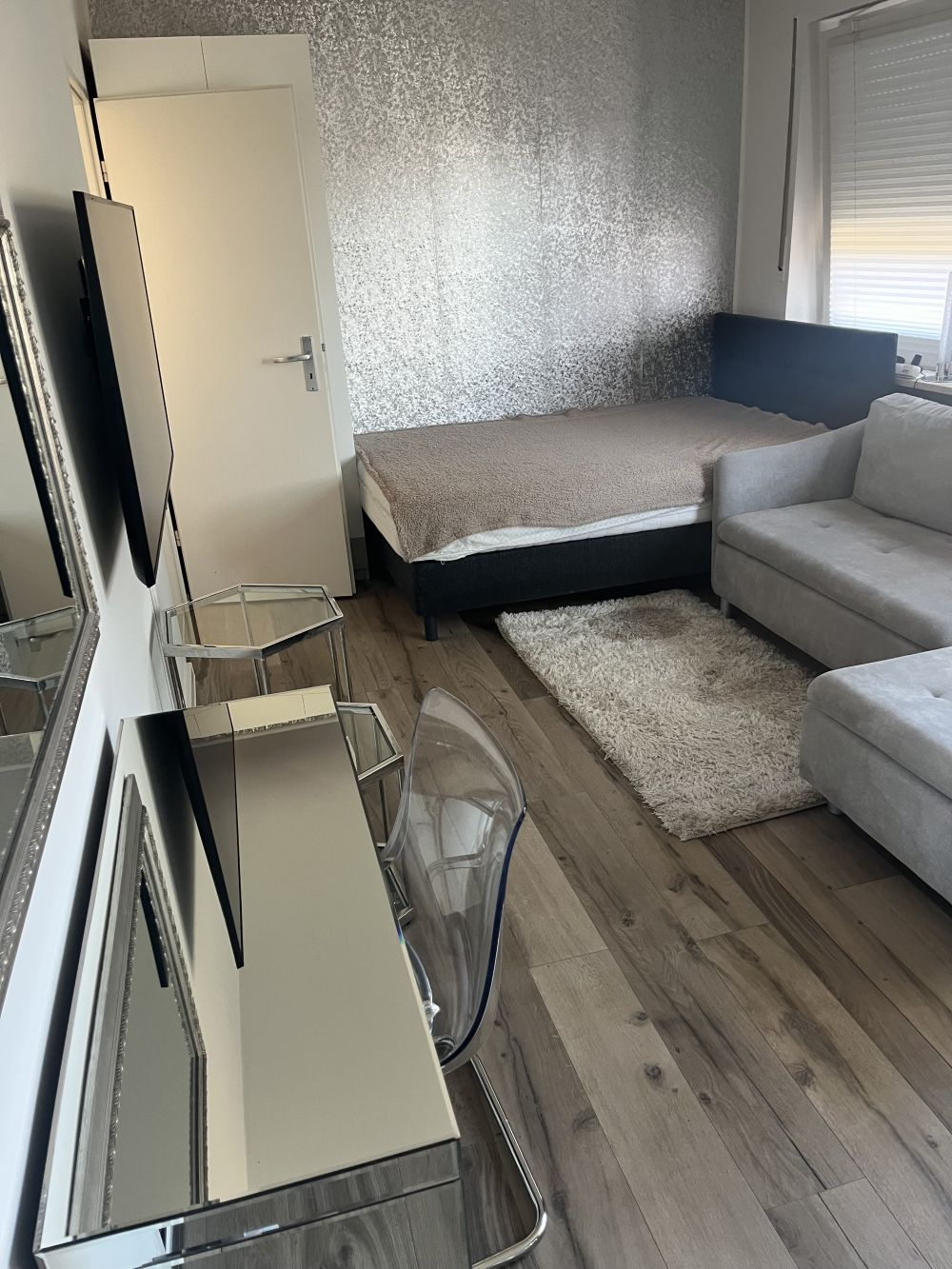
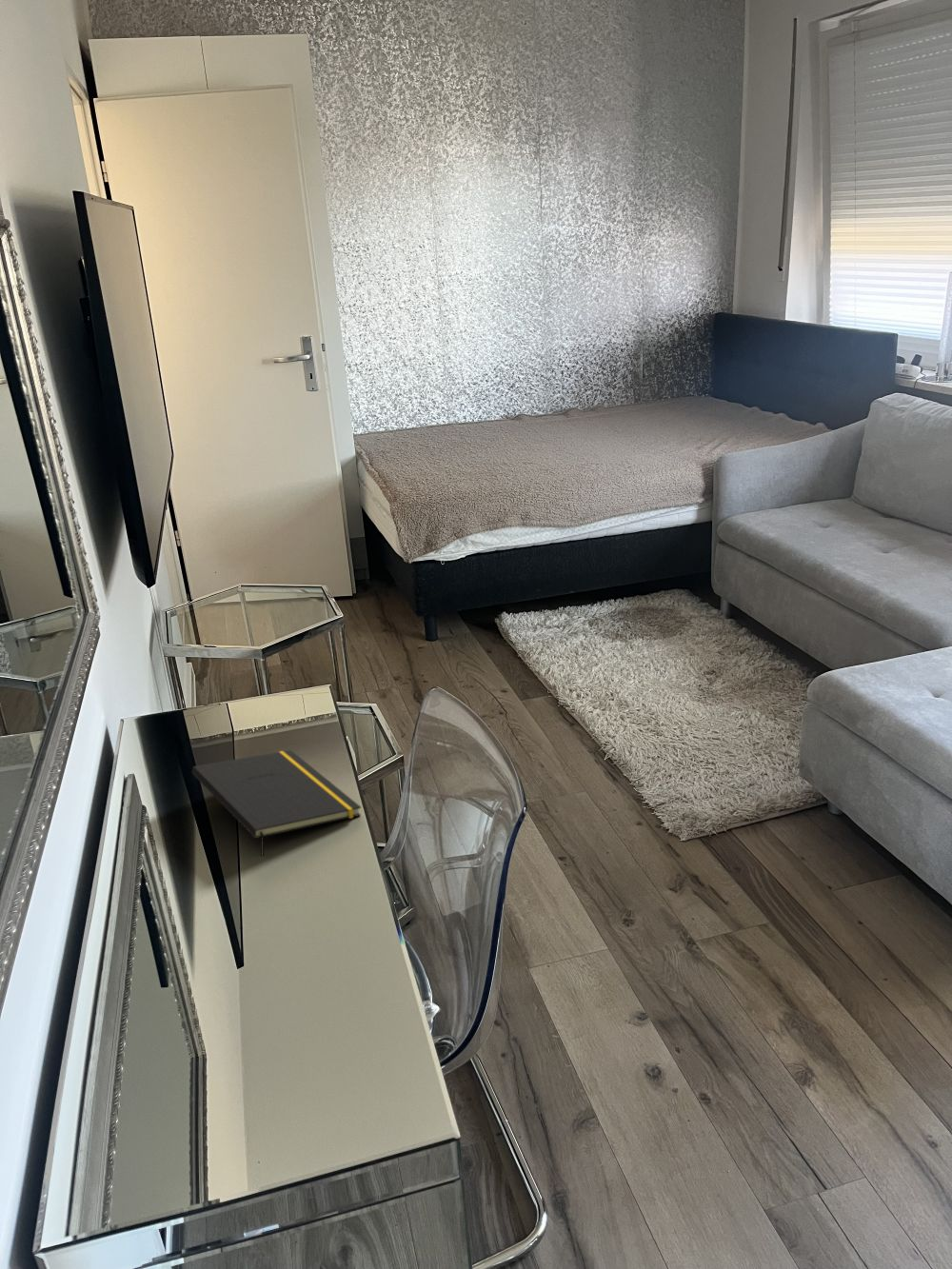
+ notepad [191,749,362,857]
